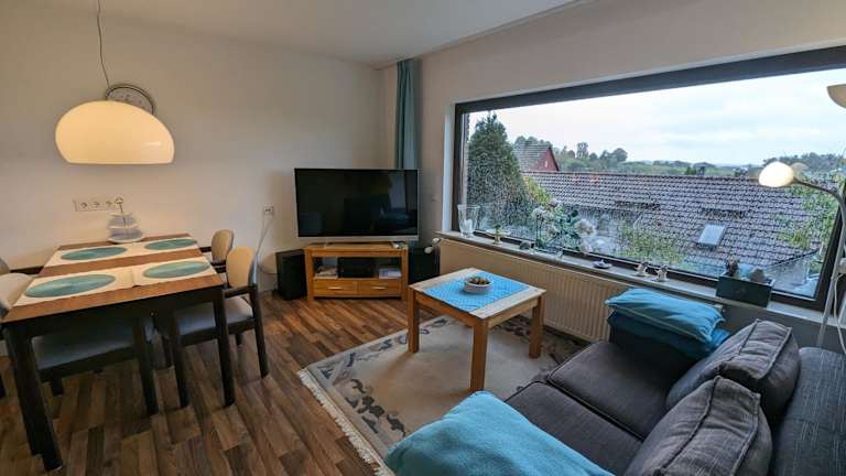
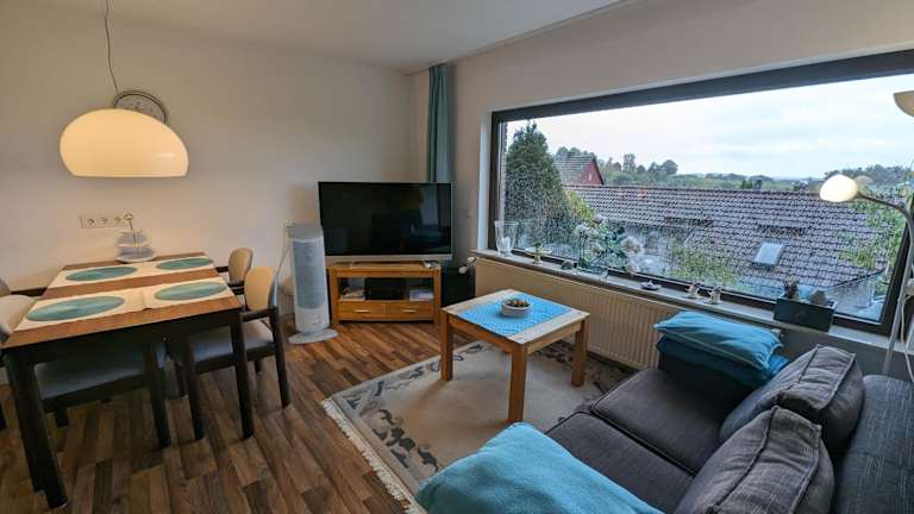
+ air purifier [287,222,339,345]
